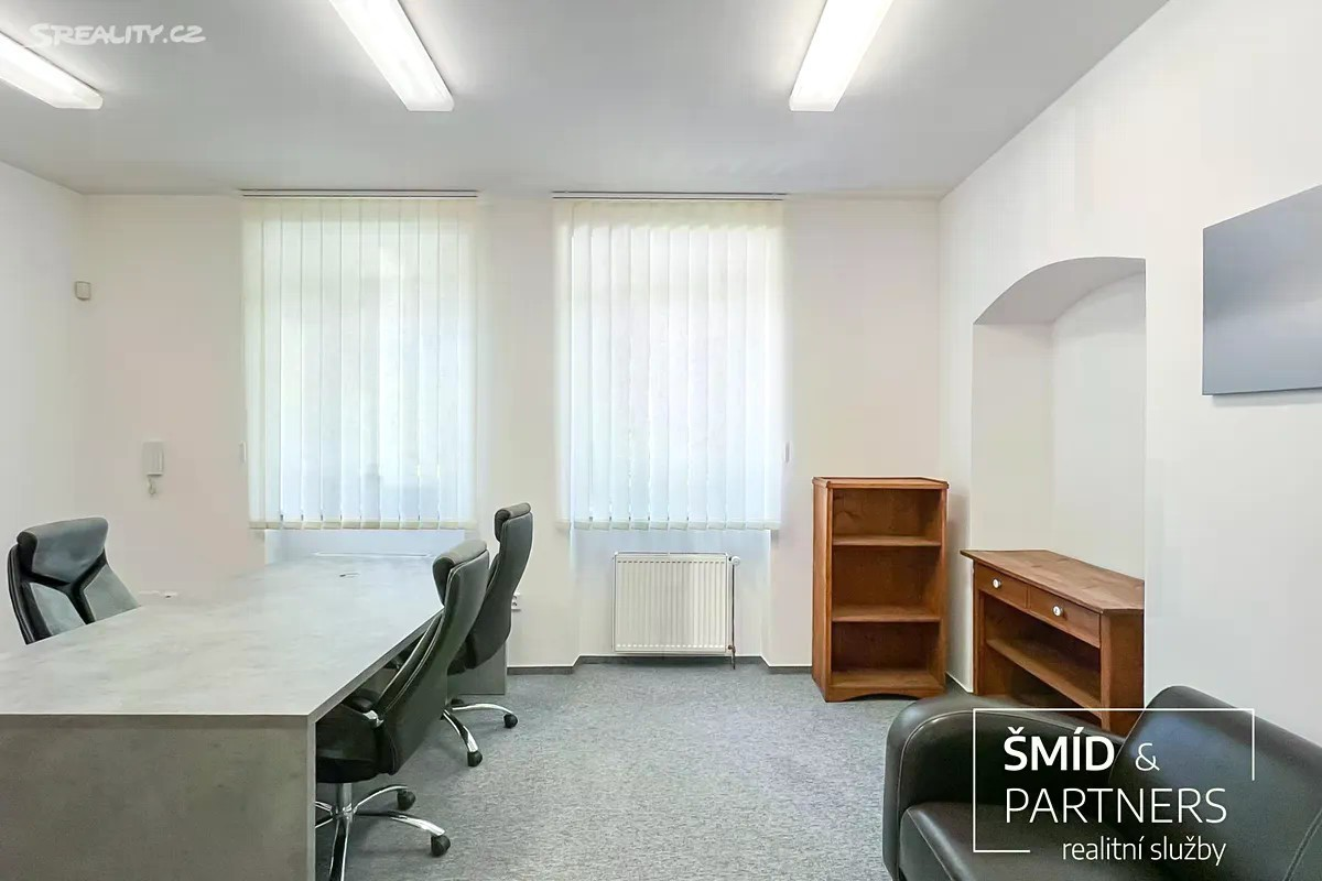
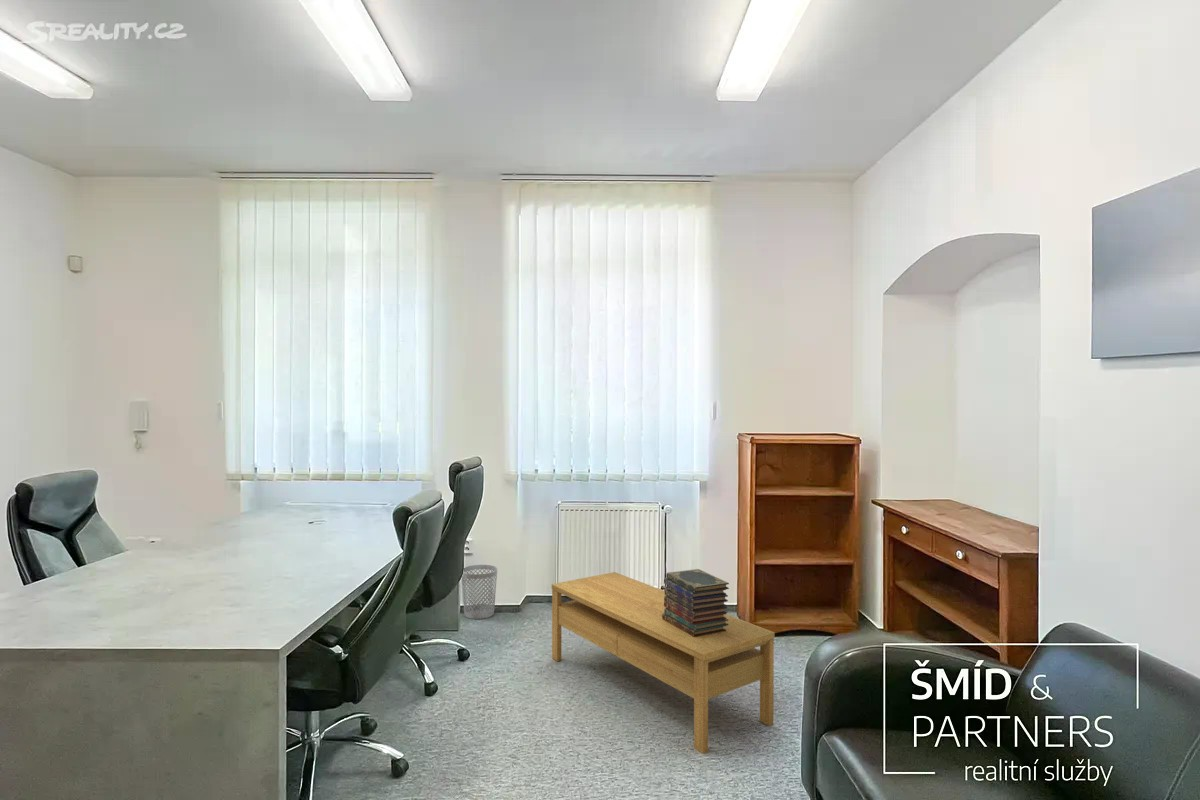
+ book stack [662,568,730,637]
+ coffee table [551,571,776,755]
+ wastebasket [460,564,498,620]
